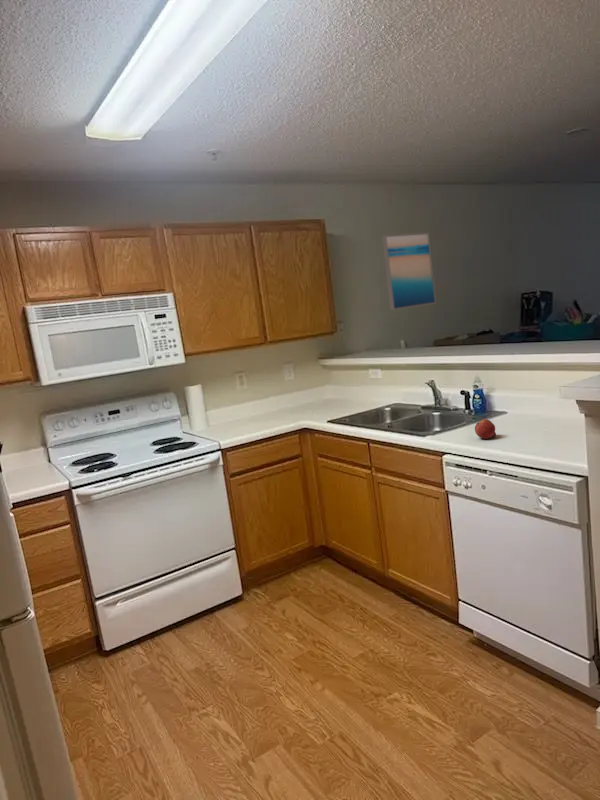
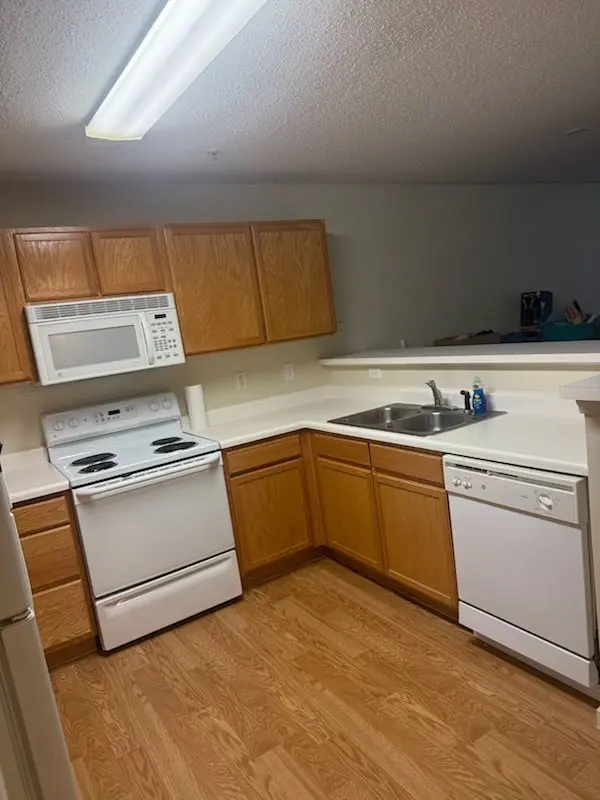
- fruit [474,418,497,440]
- wall art [381,231,437,311]
